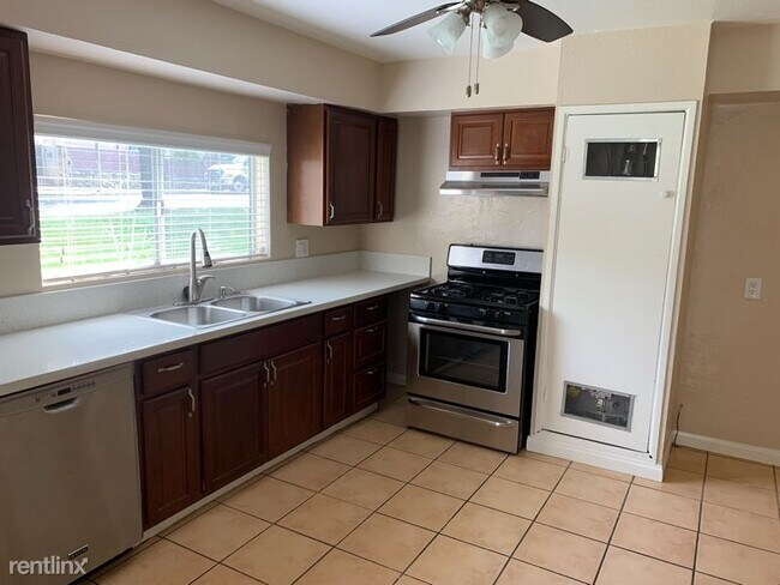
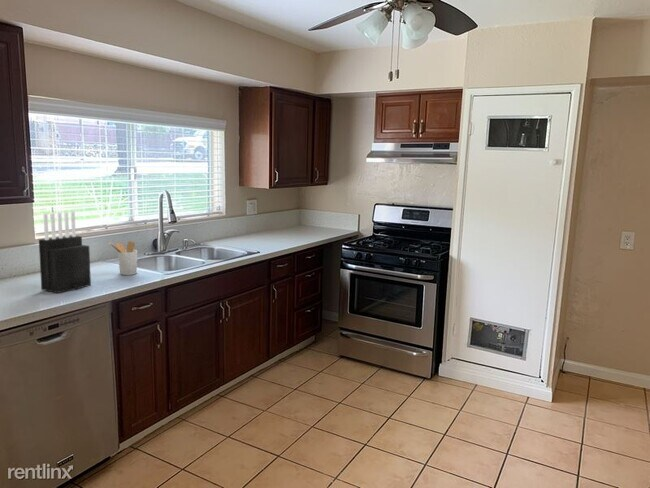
+ utensil holder [108,240,138,276]
+ knife block [38,211,92,294]
